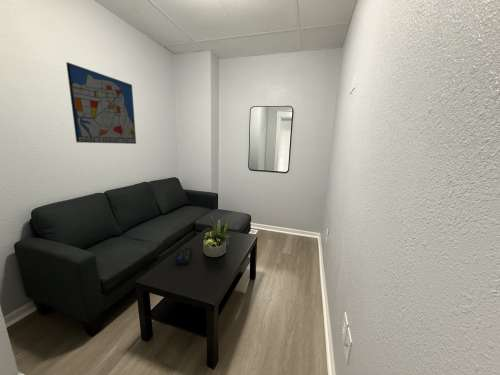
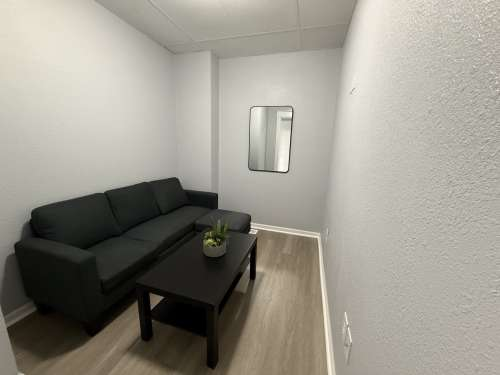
- remote control [175,247,193,266]
- wall art [65,61,137,145]
